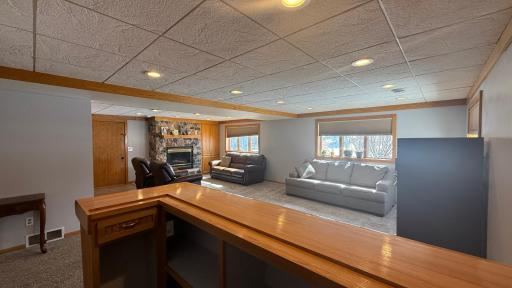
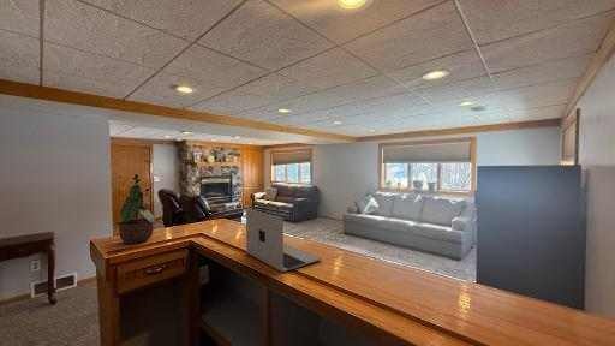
+ potted plant [117,173,156,245]
+ laptop [245,208,323,273]
